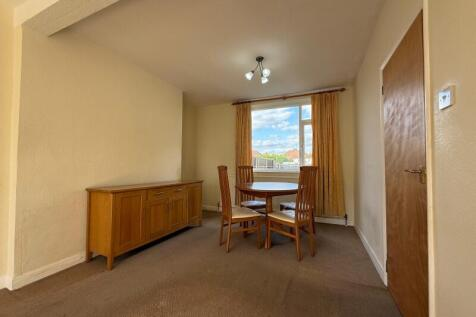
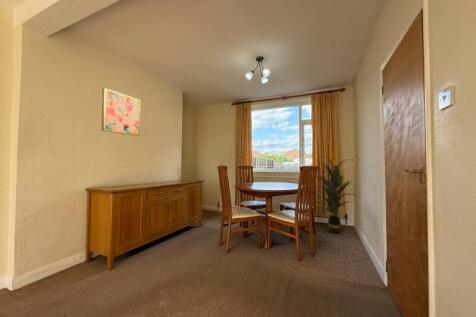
+ indoor plant [314,154,359,235]
+ wall art [101,87,142,137]
